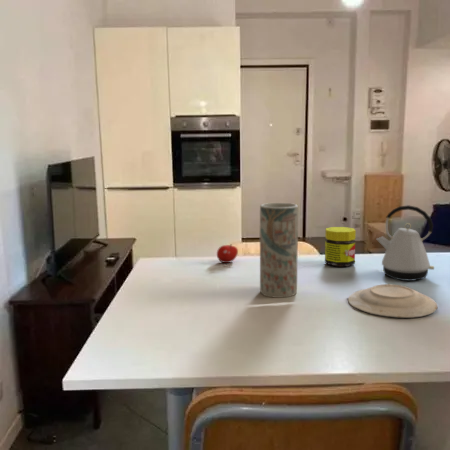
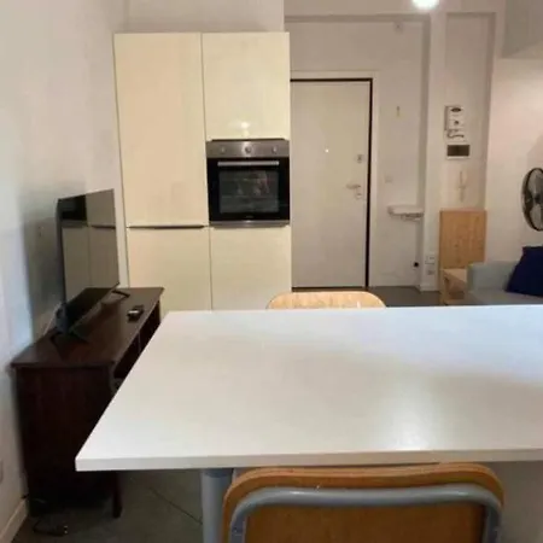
- fruit [216,243,239,264]
- plate [347,283,439,319]
- vase [259,202,299,299]
- kettle [376,204,435,282]
- jar [324,226,357,267]
